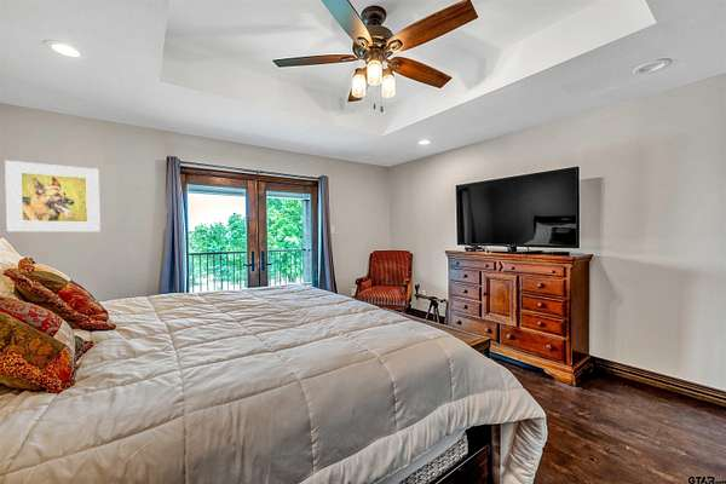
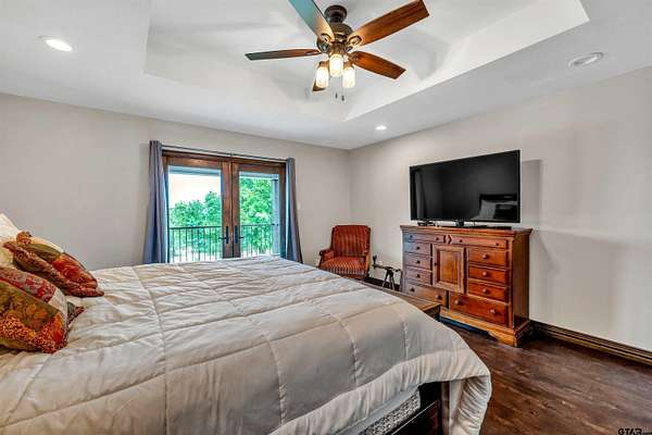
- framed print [4,160,102,232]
